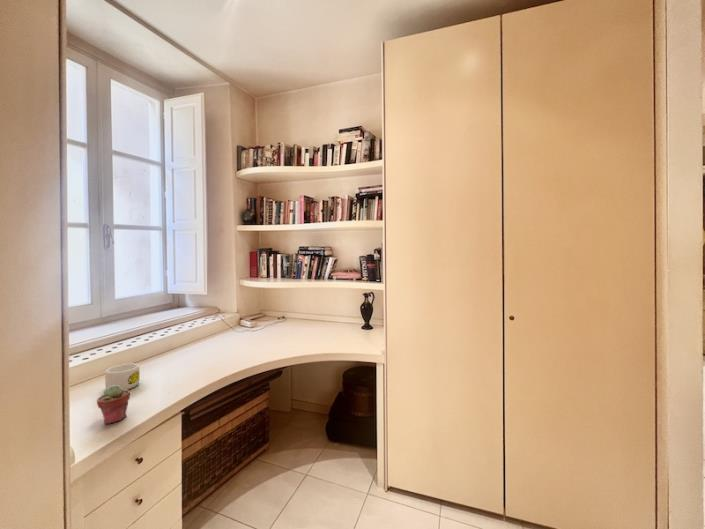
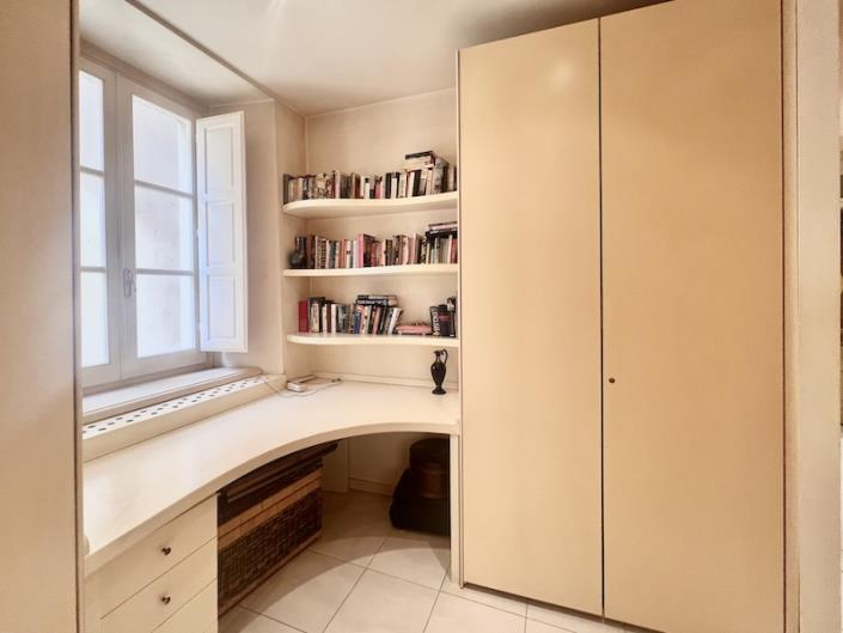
- potted succulent [96,385,131,425]
- mug [104,362,141,390]
